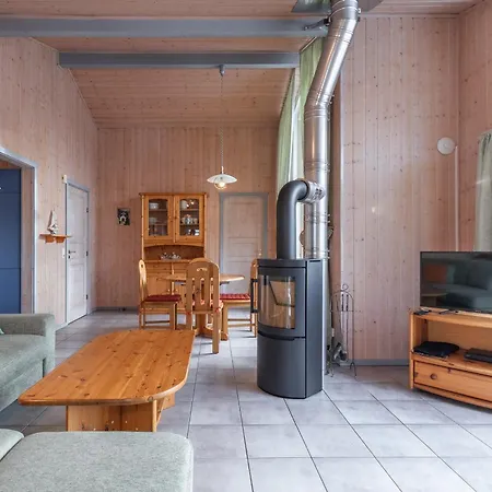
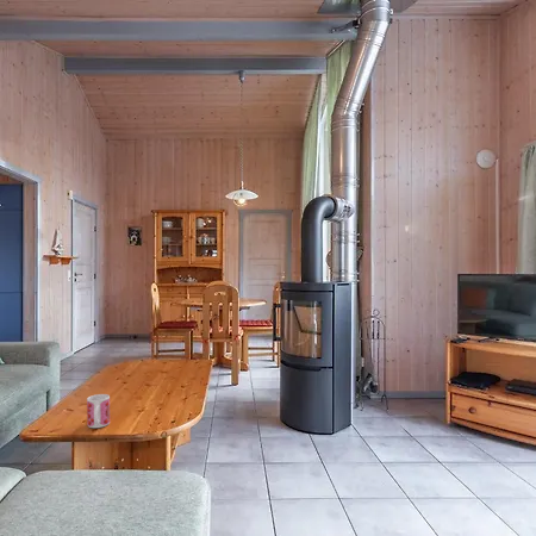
+ mug [86,393,111,429]
